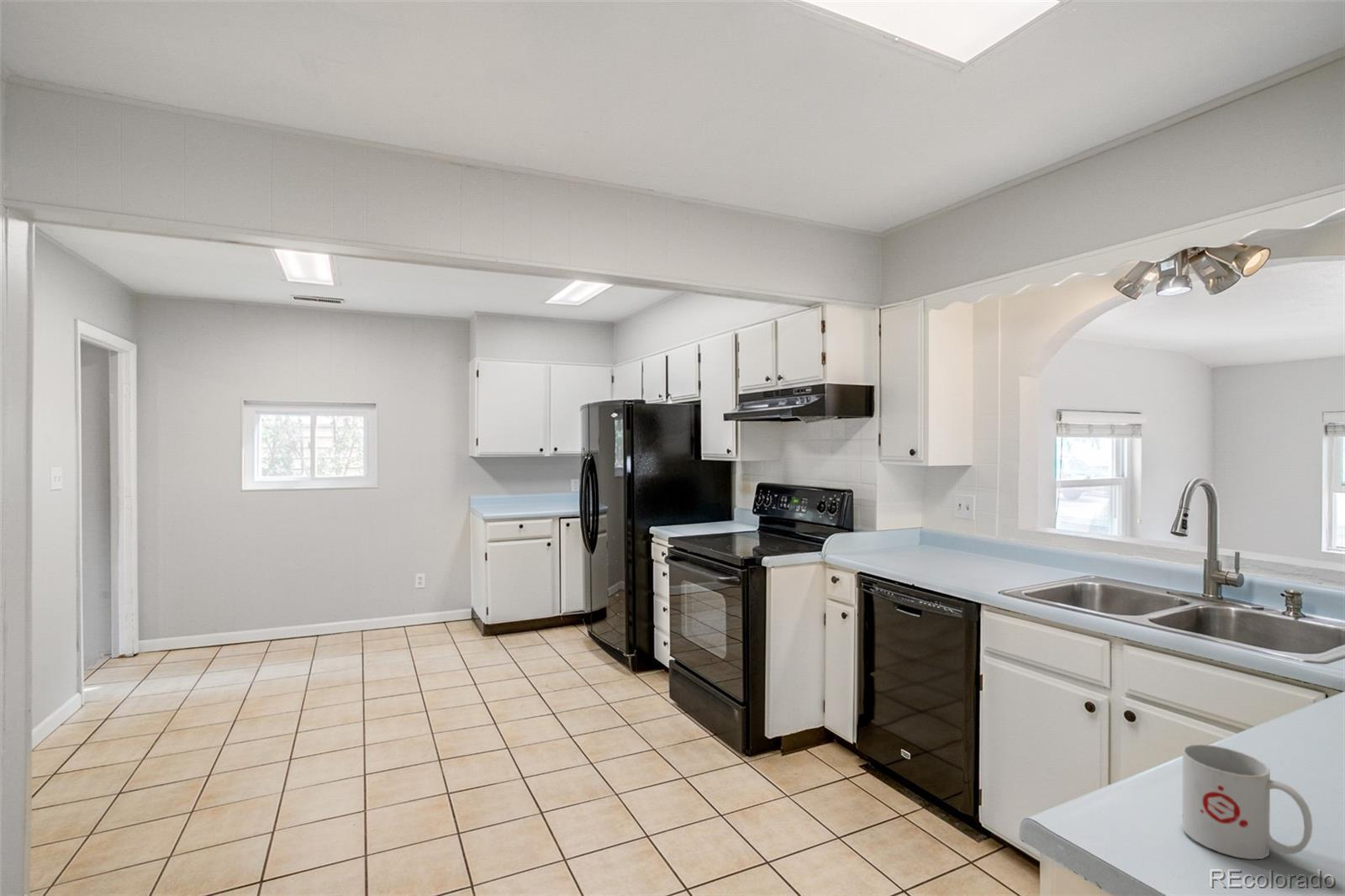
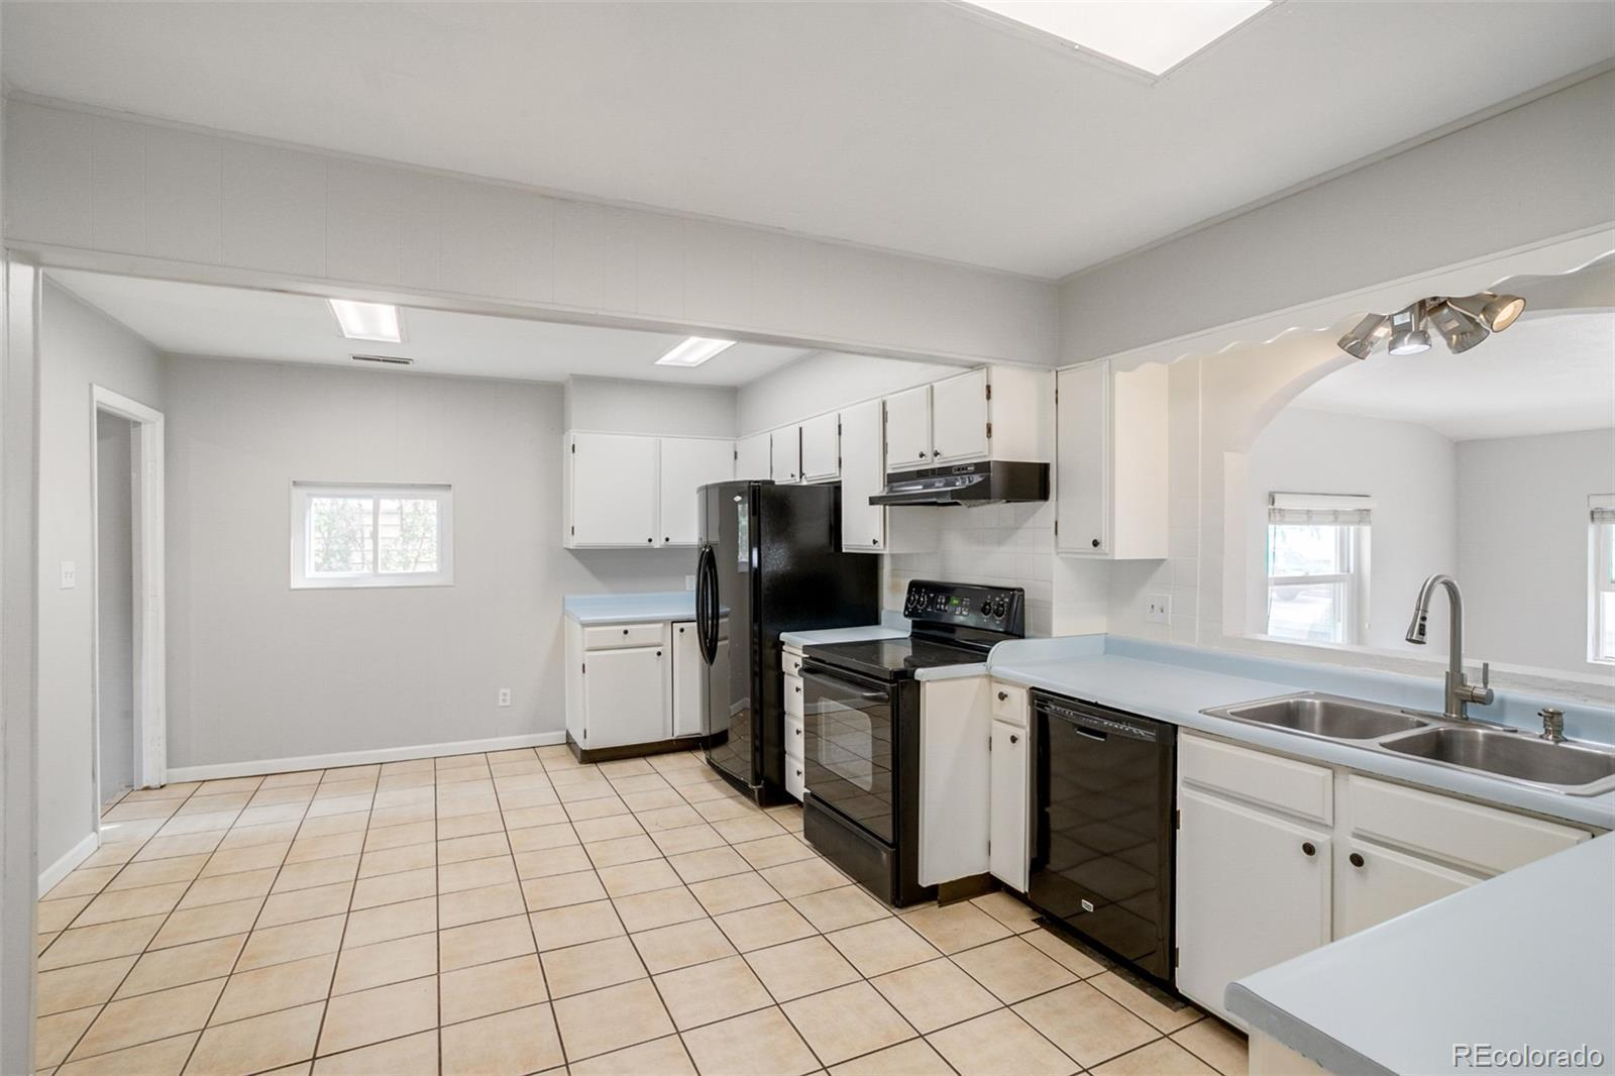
- mug [1182,744,1313,860]
